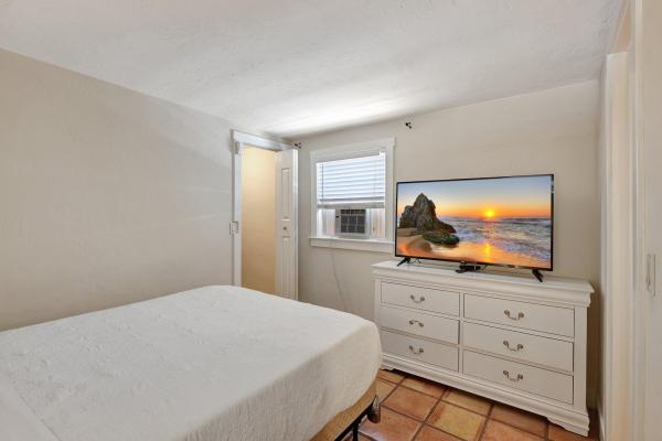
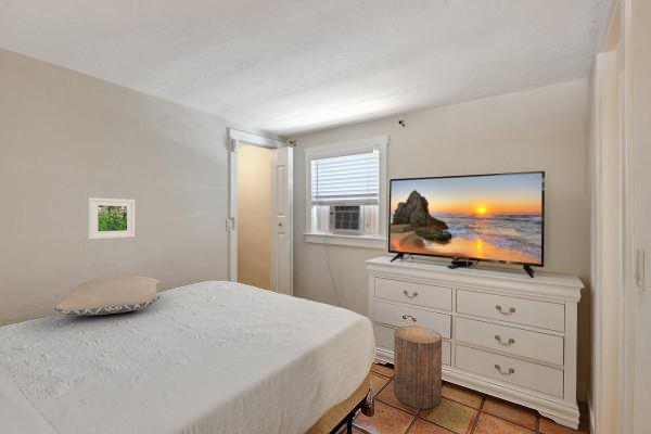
+ stool [393,324,443,410]
+ pillow [54,275,162,317]
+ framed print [87,196,136,240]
